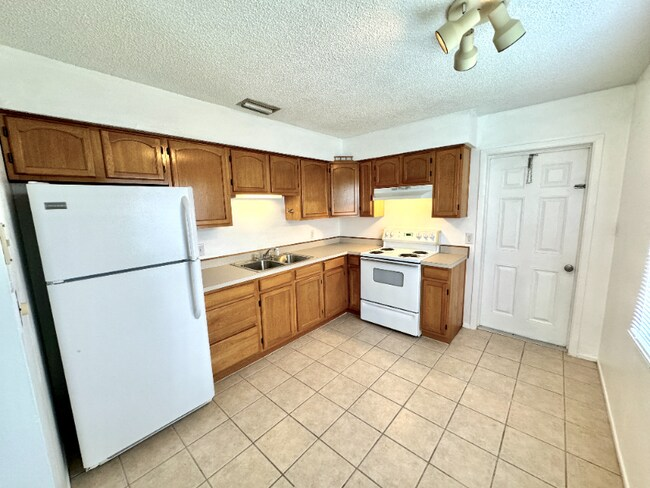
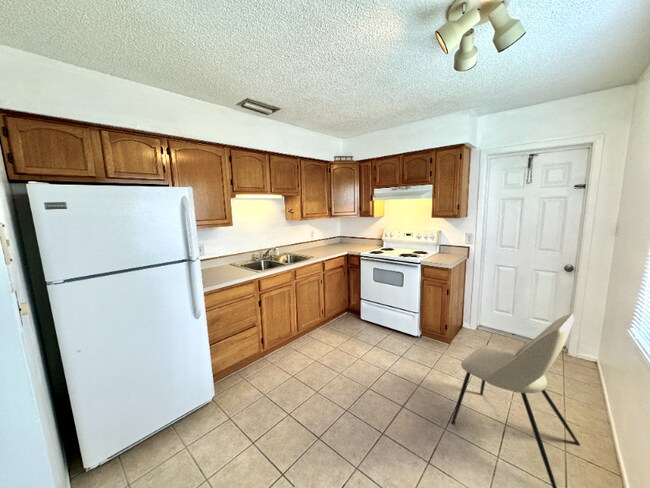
+ dining chair [450,313,581,488]
